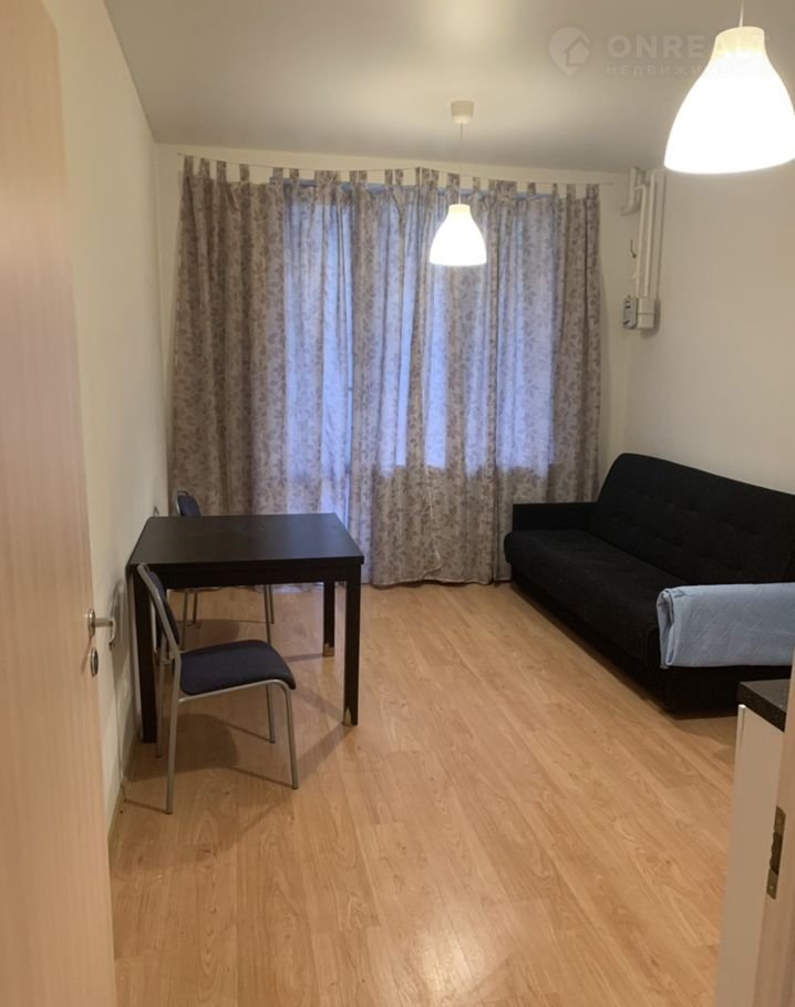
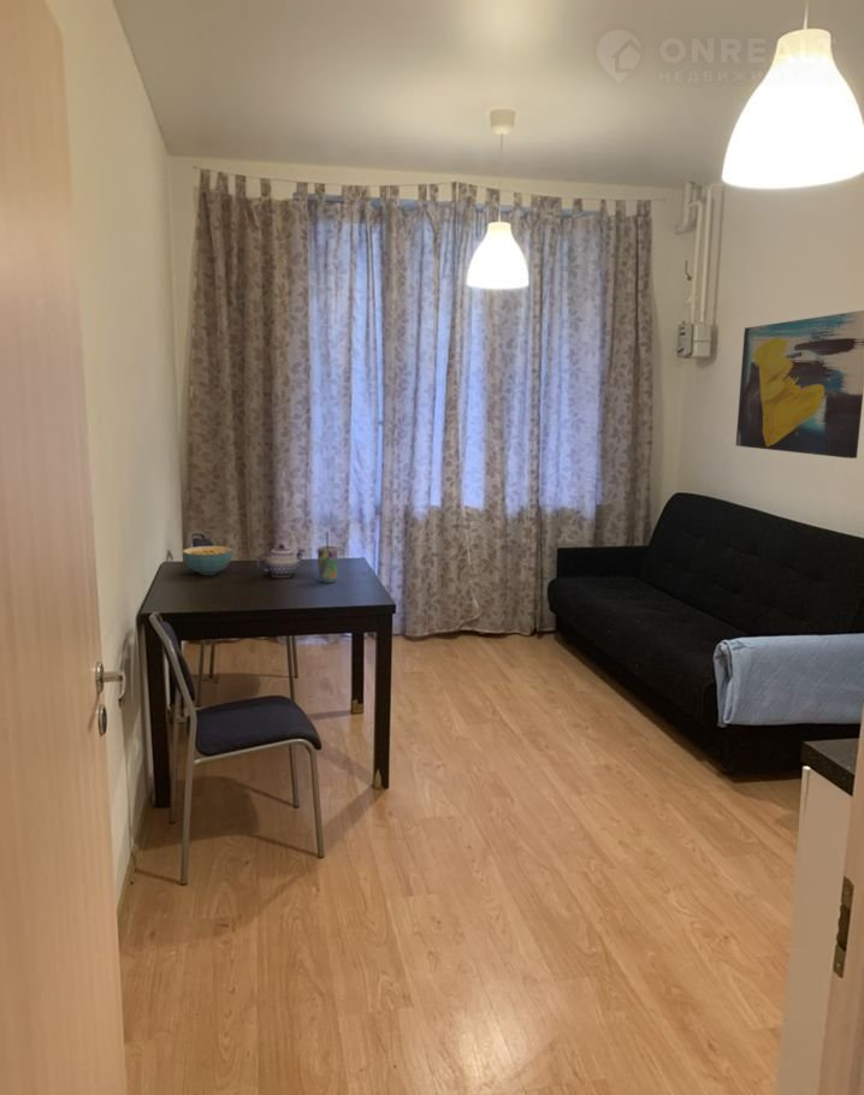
+ cereal bowl [182,545,233,576]
+ teapot [256,543,307,579]
+ wall art [735,309,864,460]
+ cup [316,531,339,584]
